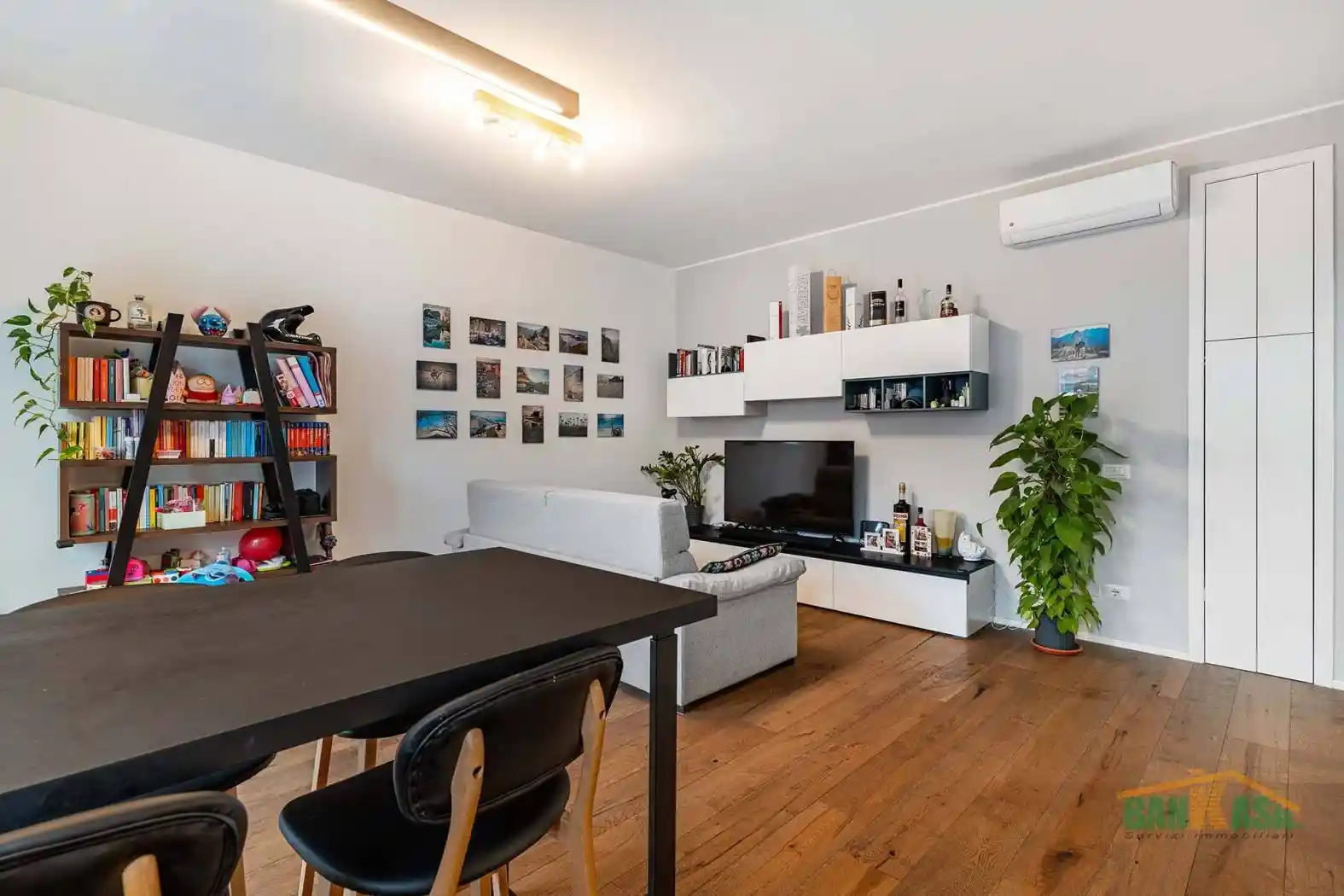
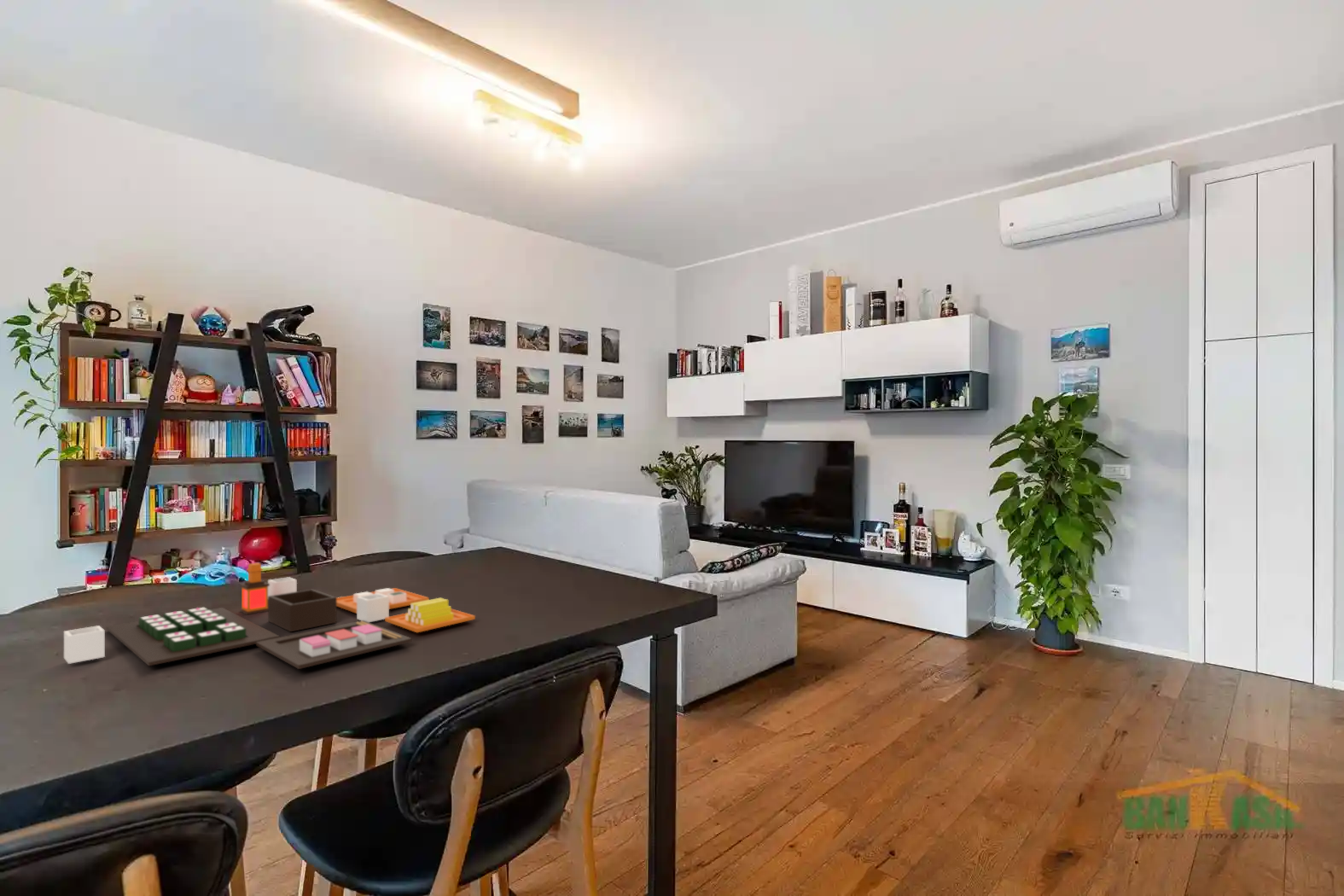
+ toy food set [63,562,476,670]
